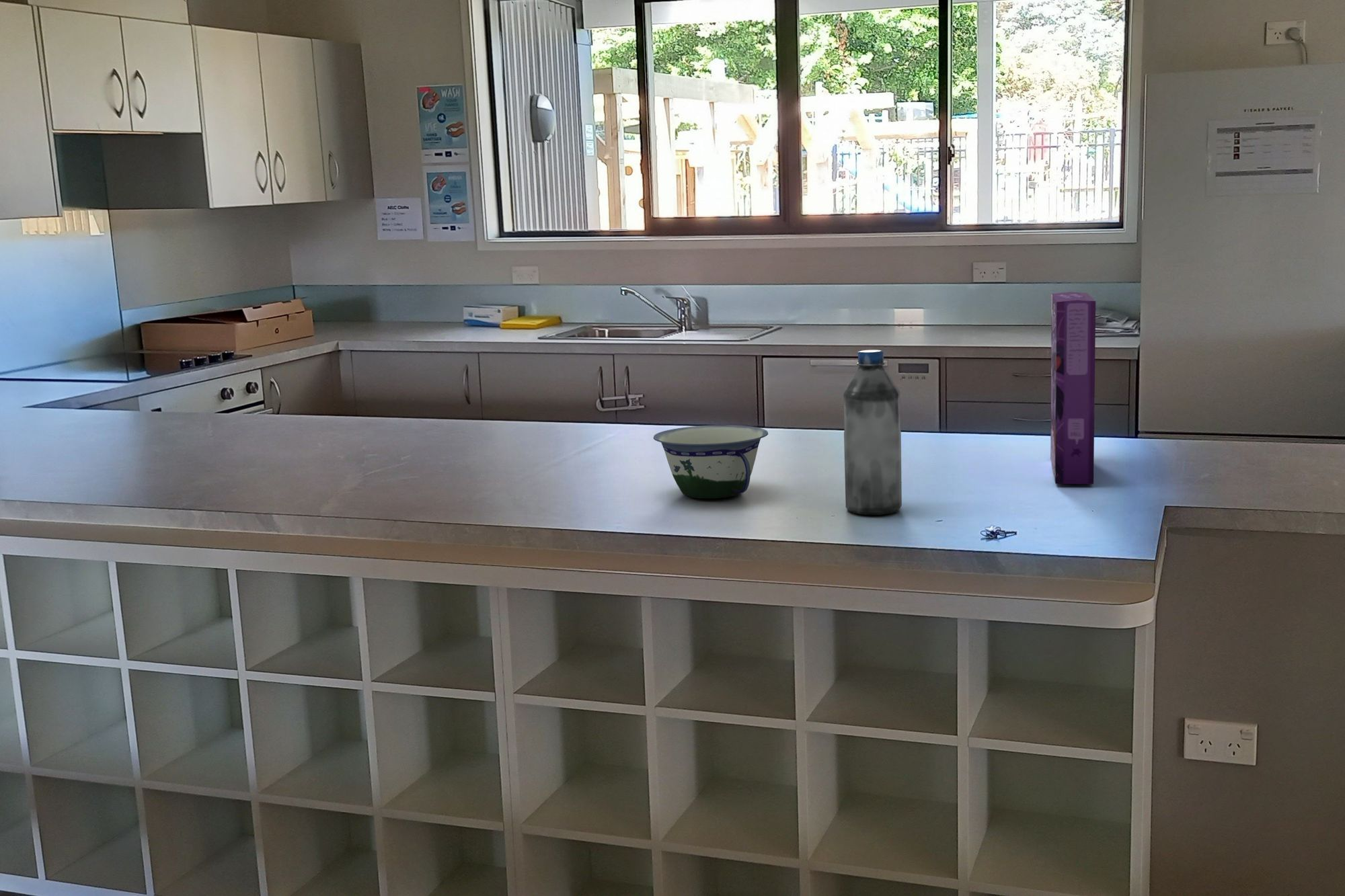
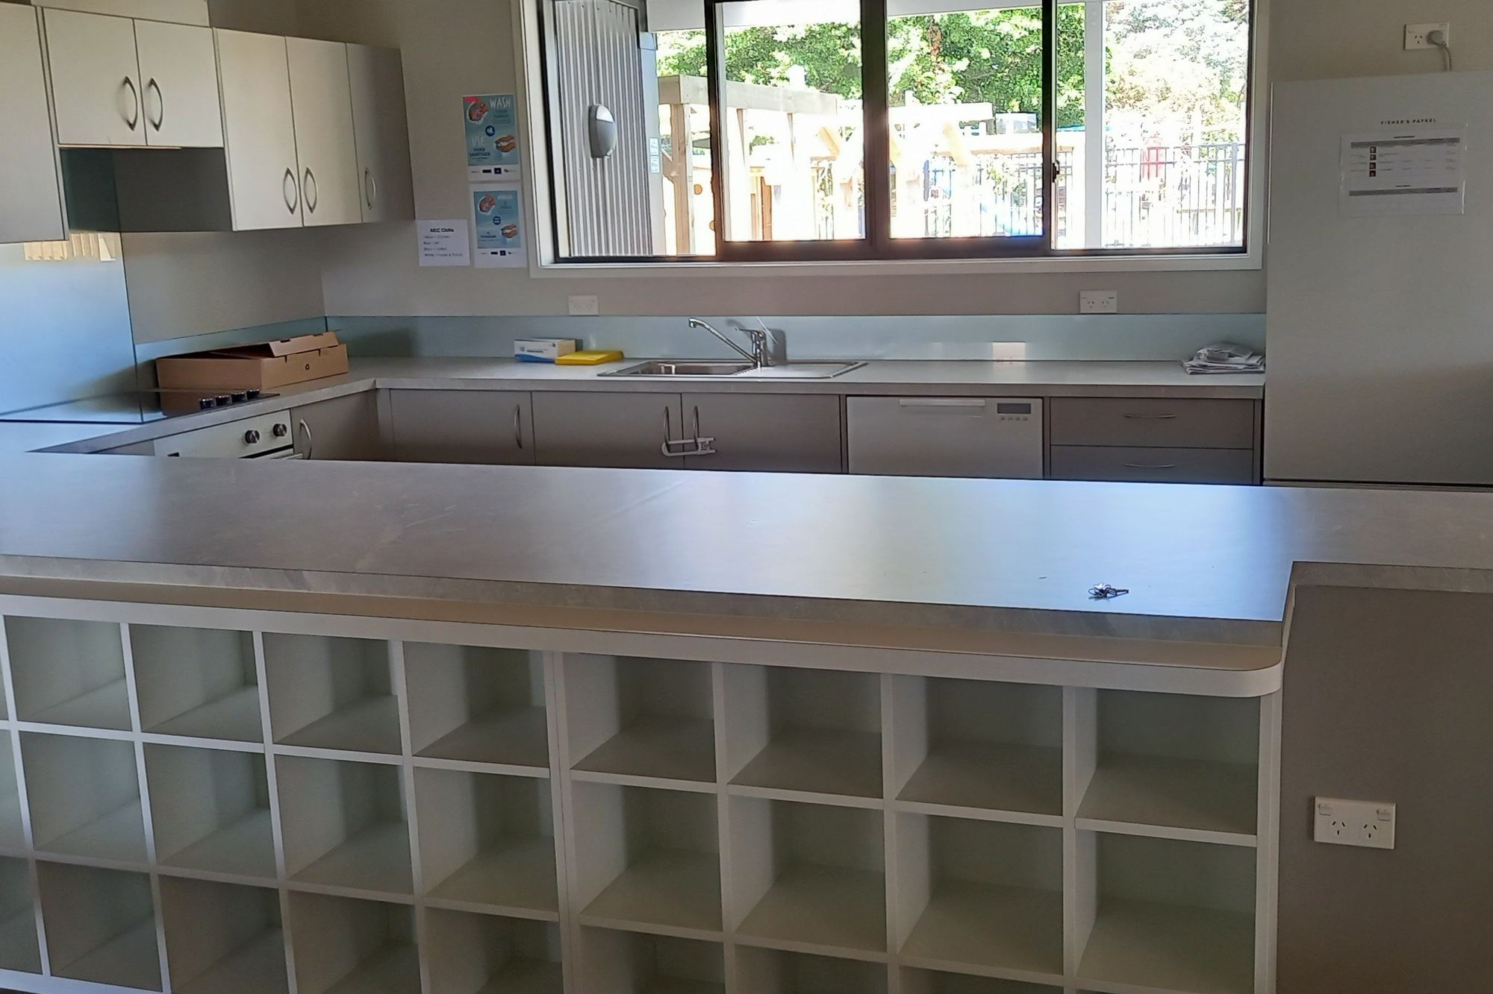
- water bottle [843,350,902,516]
- cereal box [1050,291,1096,485]
- bowl [653,424,769,499]
